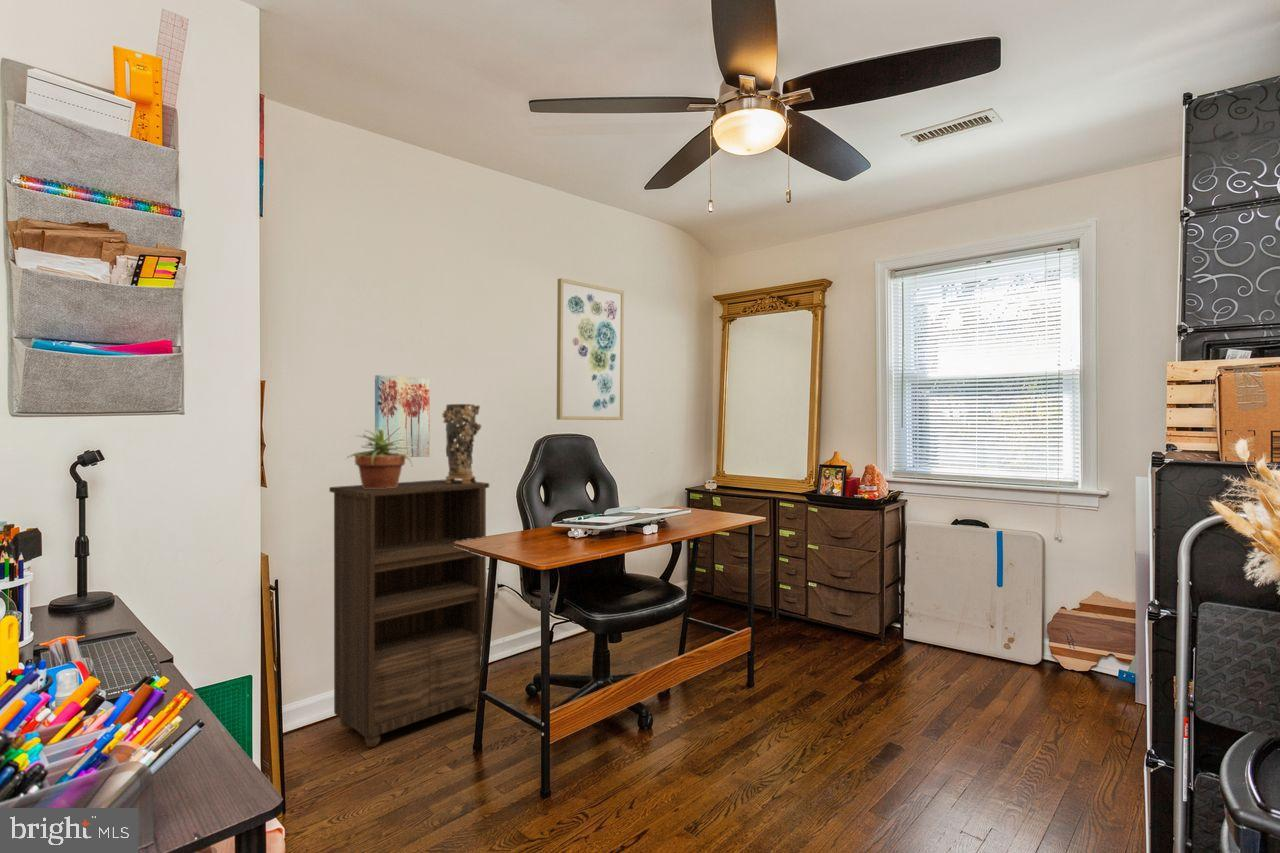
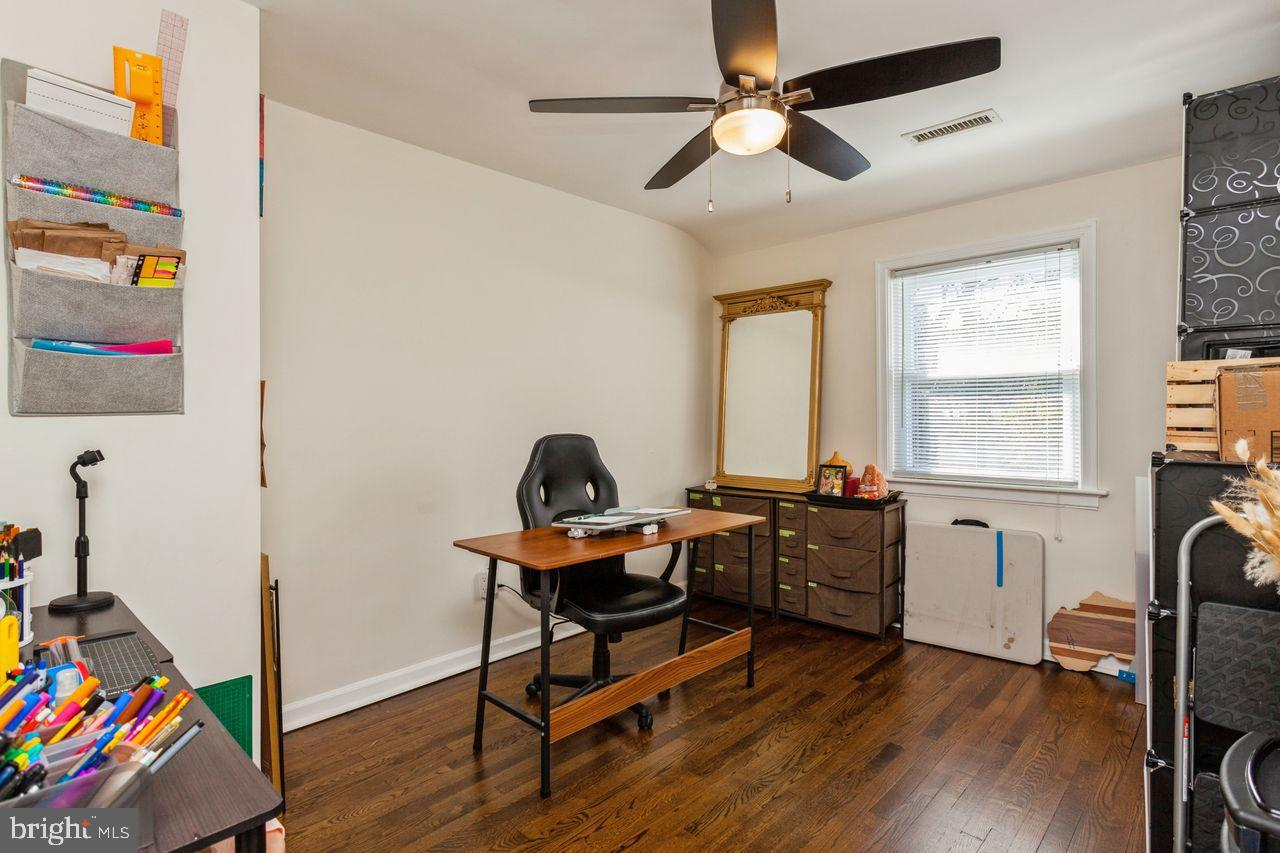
- wall art [556,277,625,421]
- bookshelf [328,479,490,747]
- decorative vase [441,403,482,484]
- wall art [374,374,431,458]
- potted plant [344,427,417,489]
